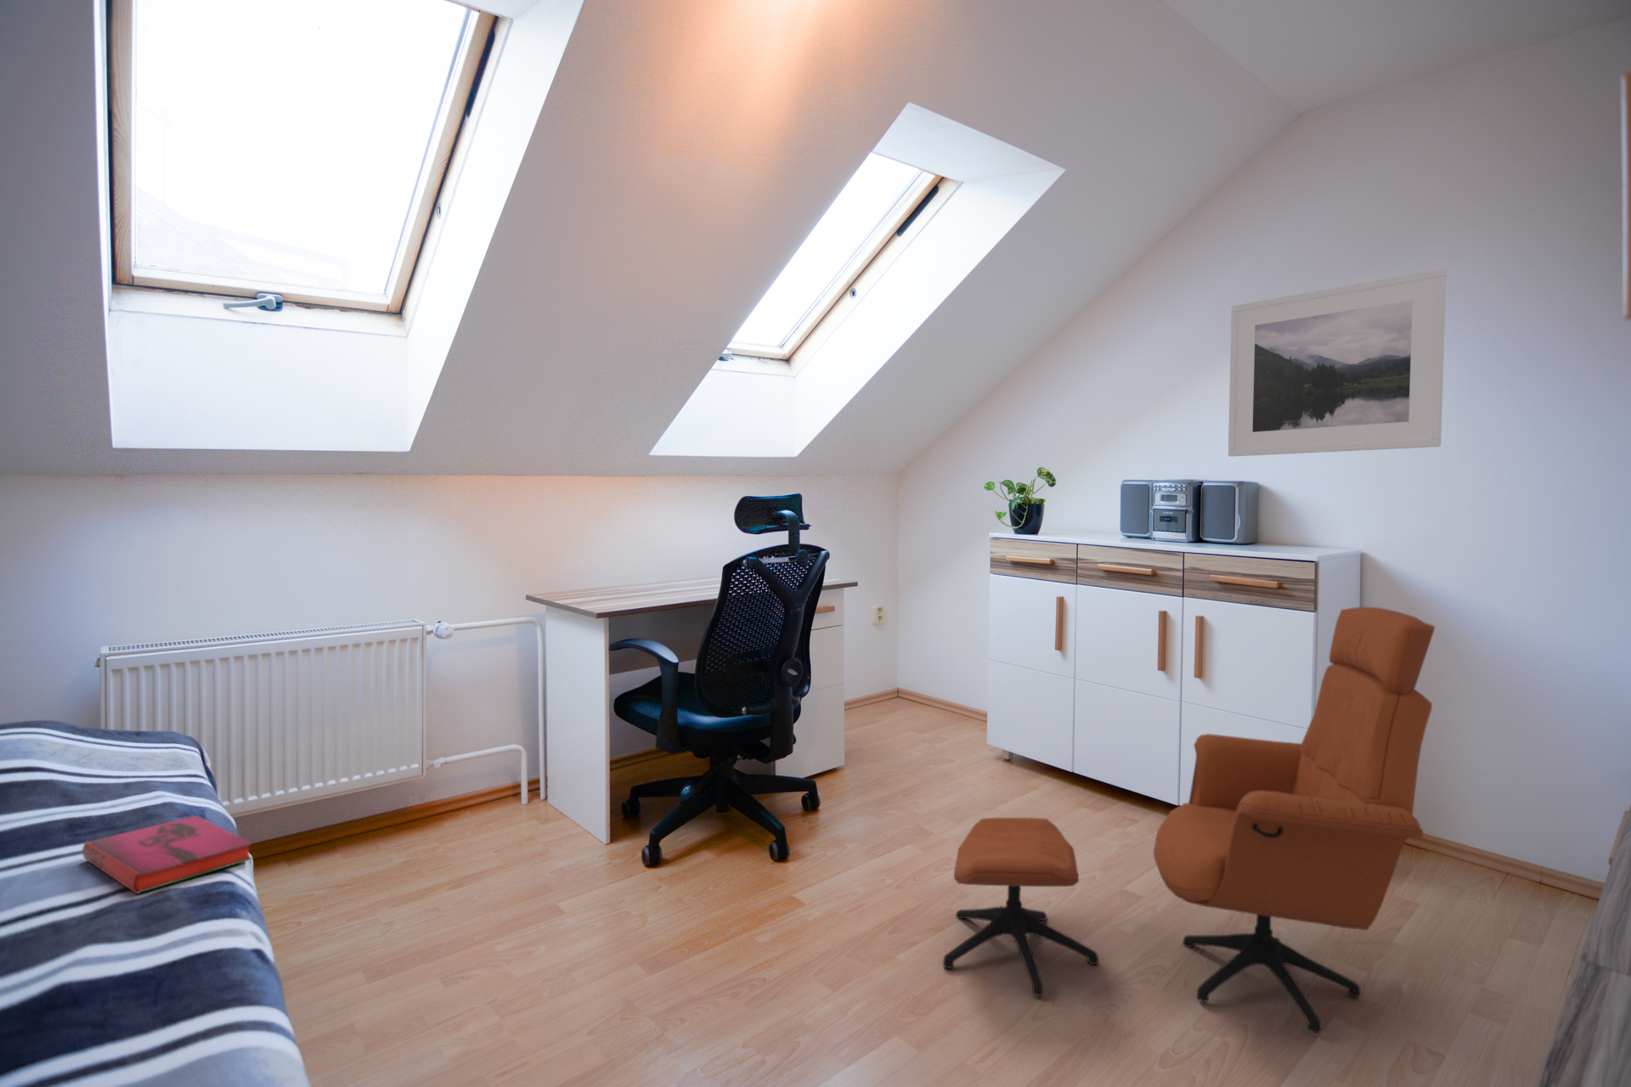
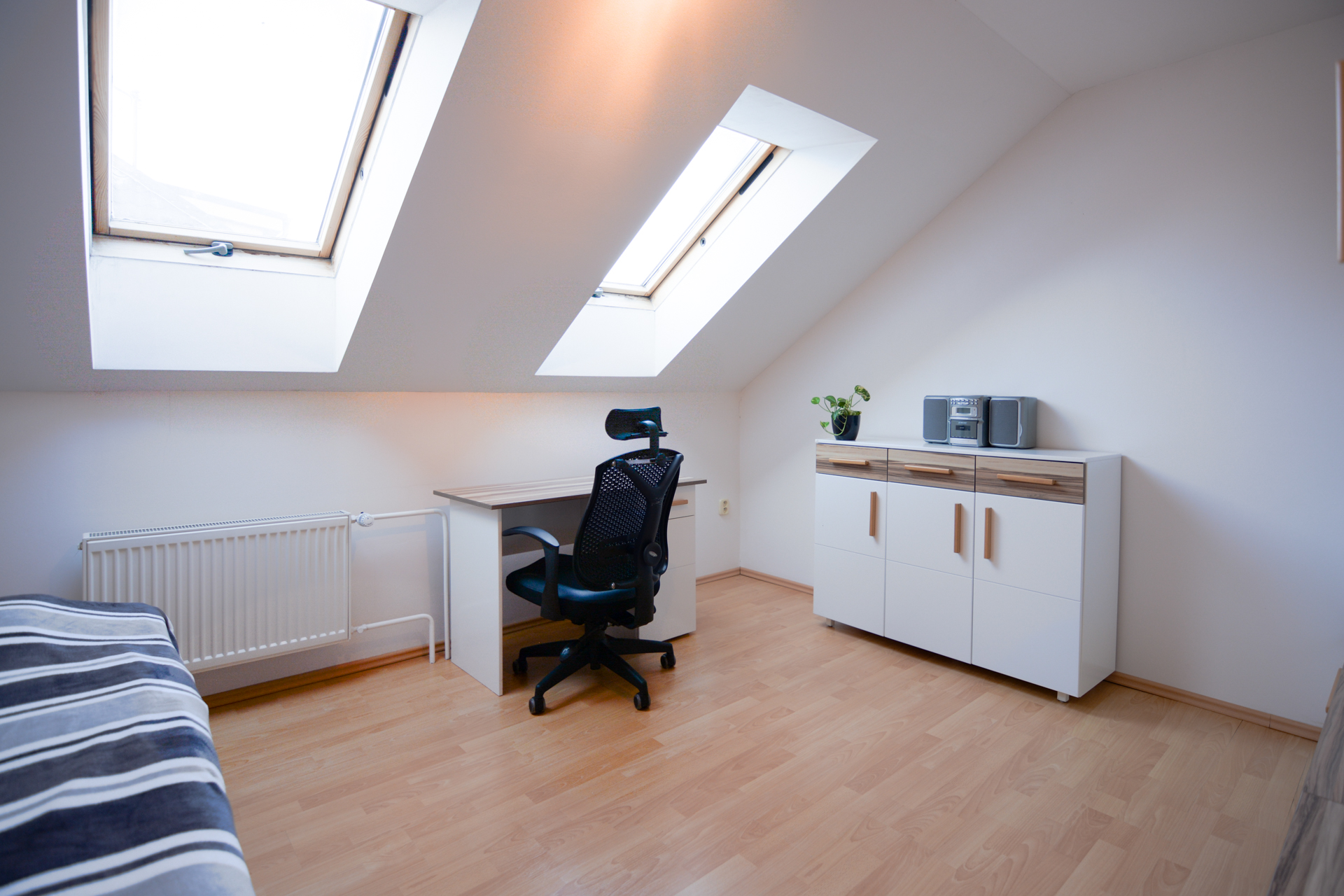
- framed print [1228,268,1448,457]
- armchair [942,607,1436,1034]
- hardback book [81,814,254,895]
